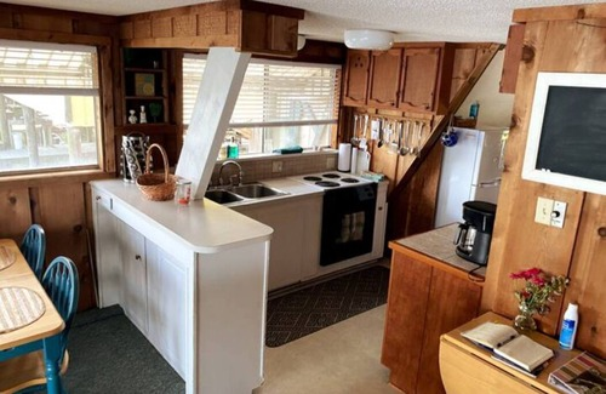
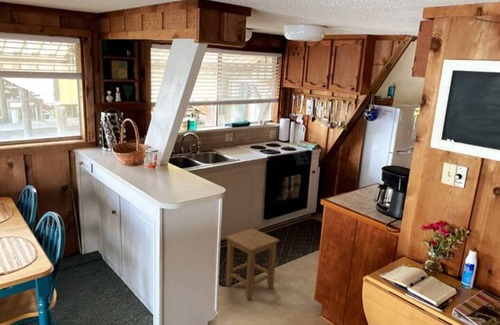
+ stool [224,227,280,300]
